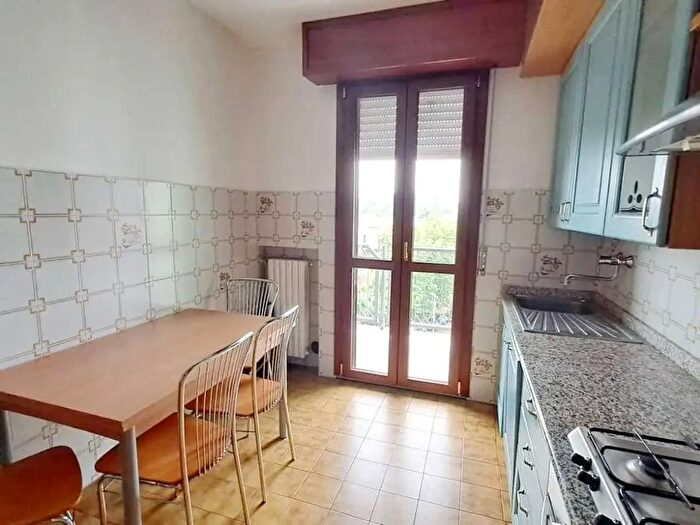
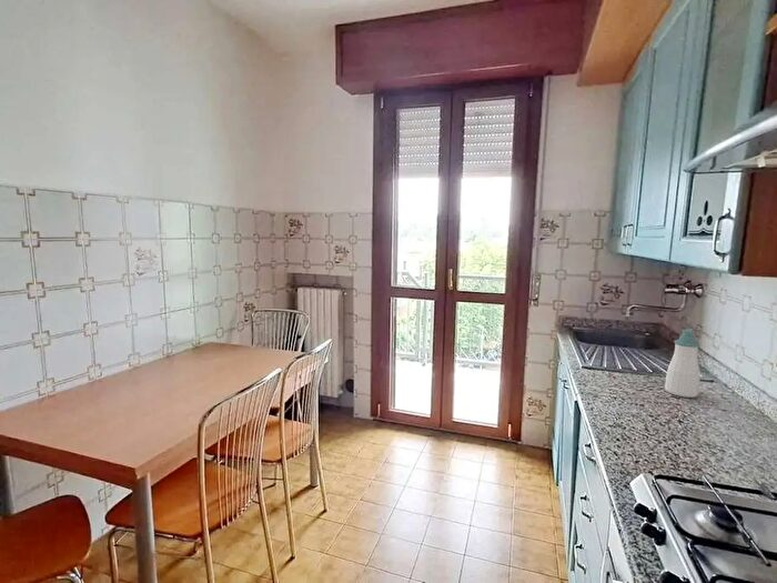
+ soap bottle [664,328,700,399]
